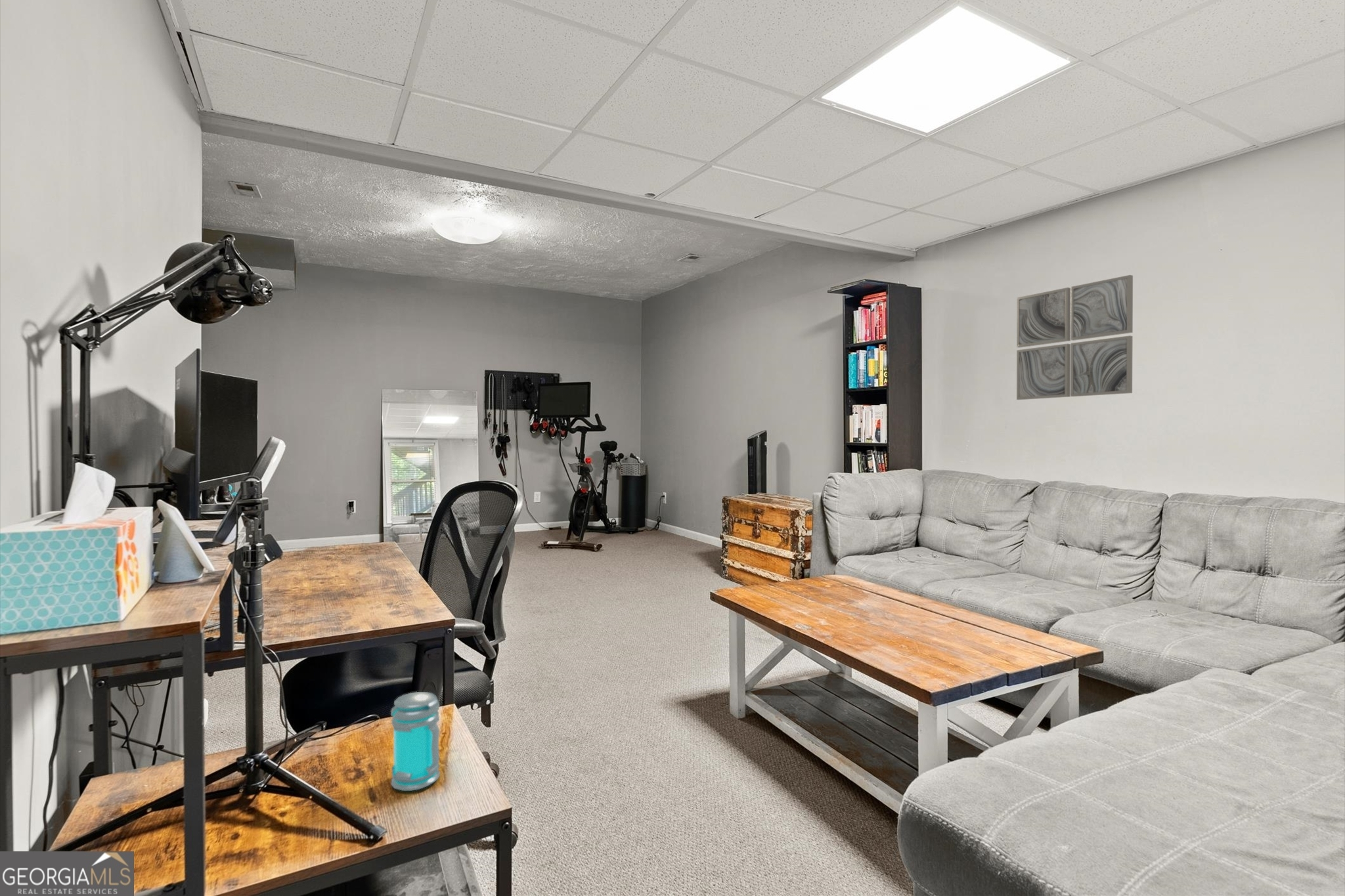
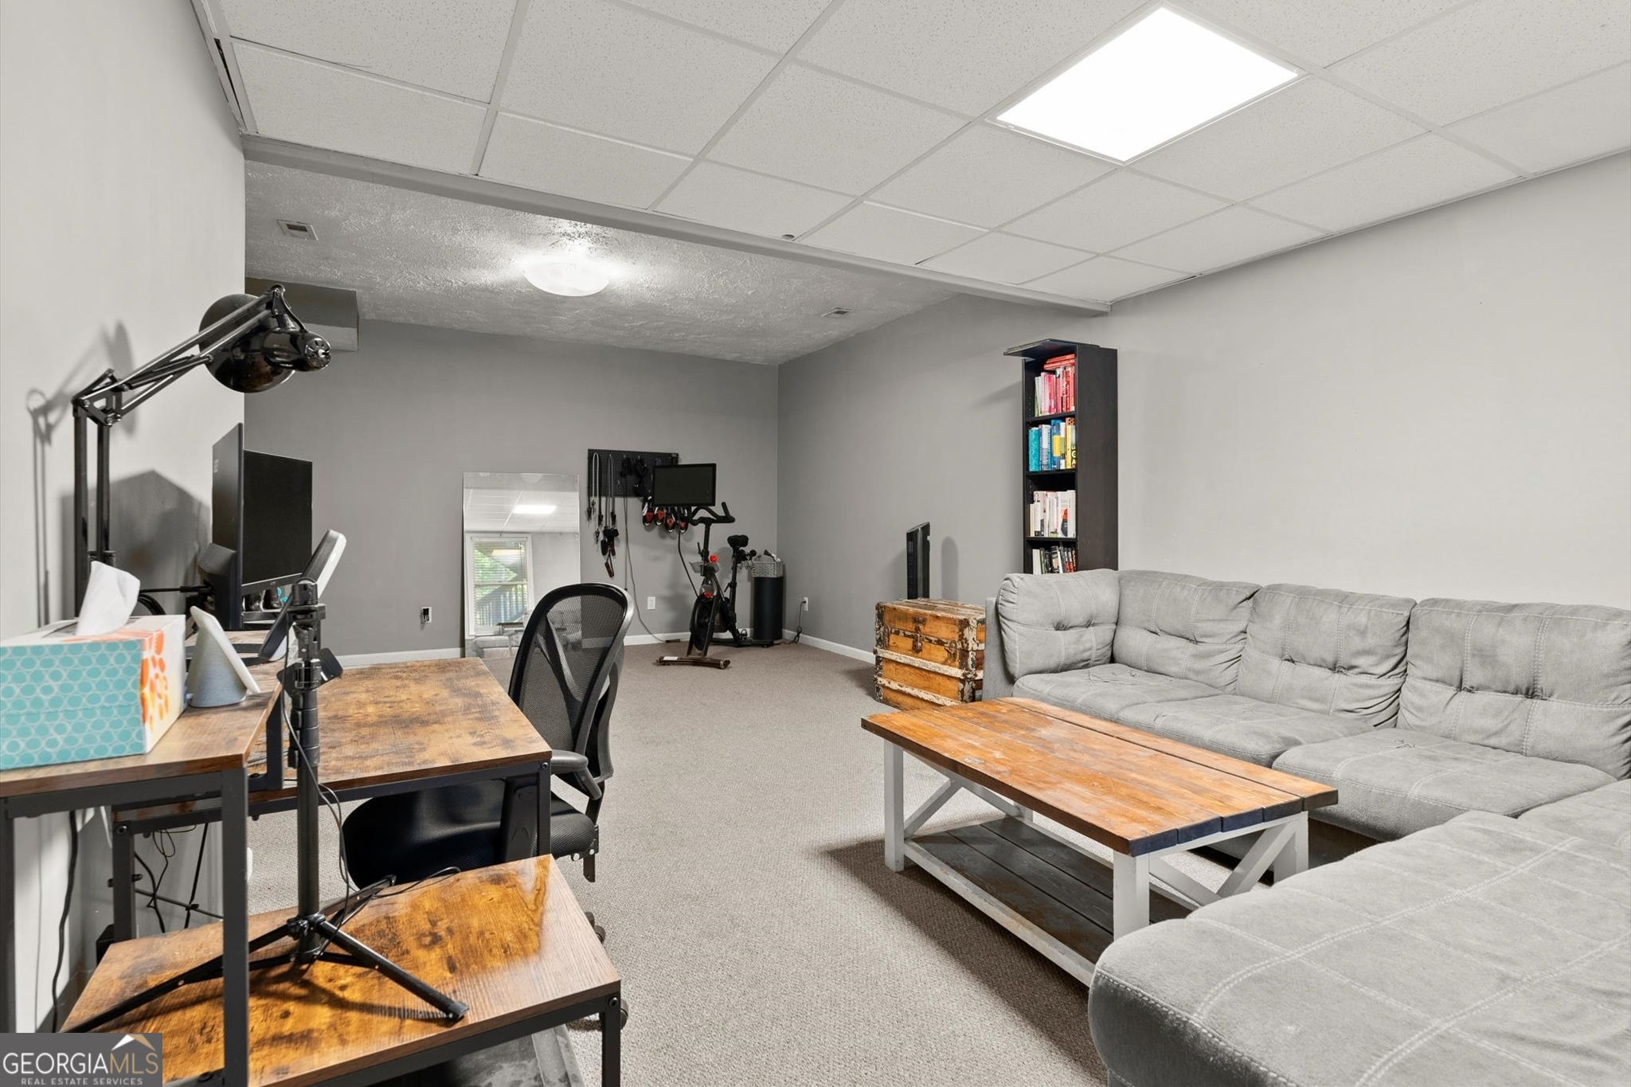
- wall art [1016,274,1134,400]
- jar [390,691,441,792]
